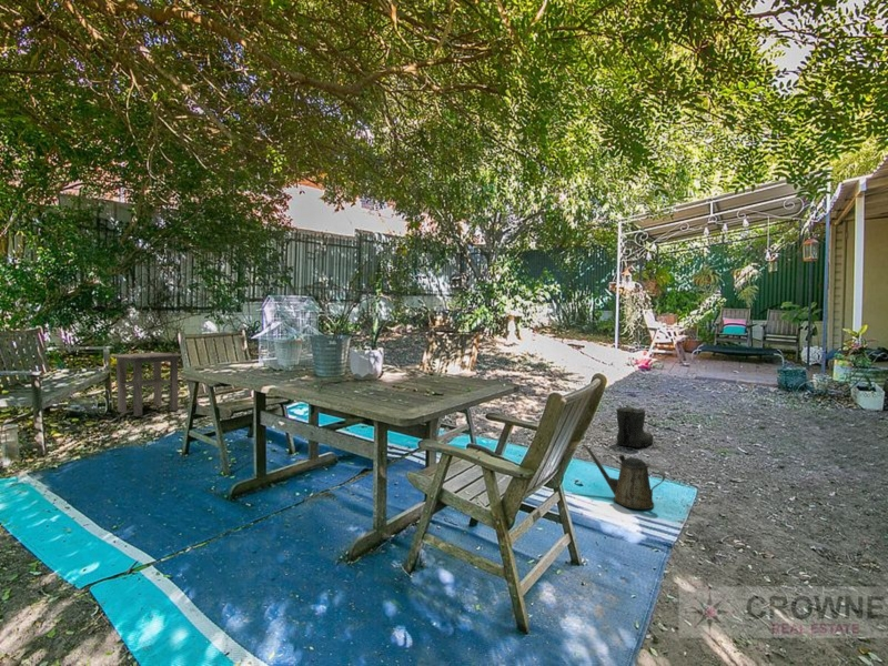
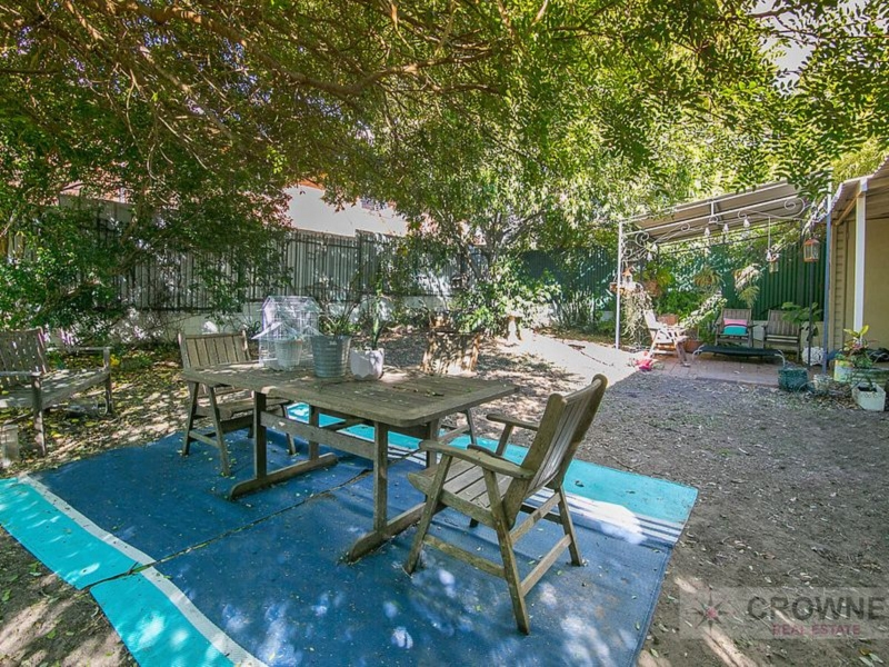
- side table [108,351,182,417]
- watering can [582,443,666,509]
- boots [615,406,654,448]
